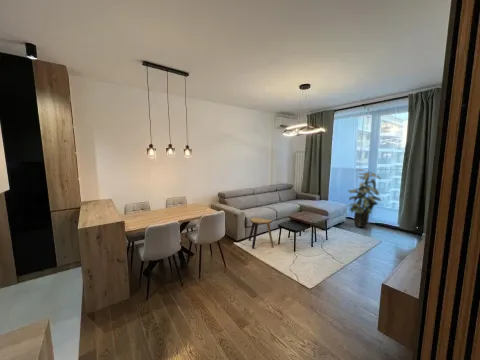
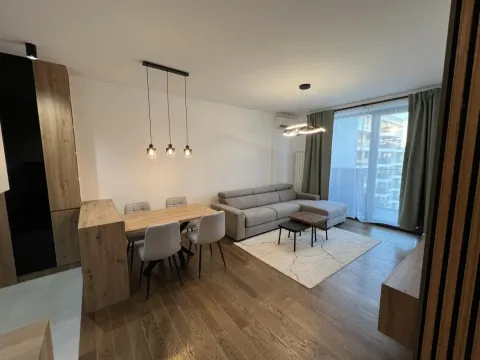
- indoor plant [346,168,383,229]
- stool [248,216,275,249]
